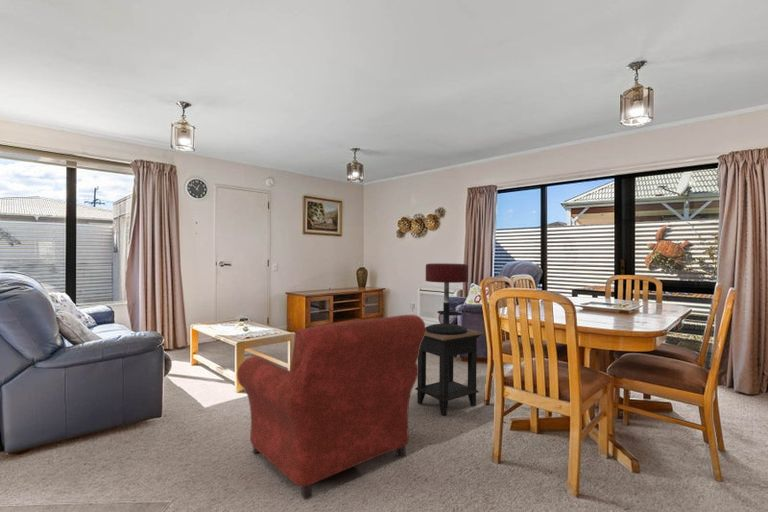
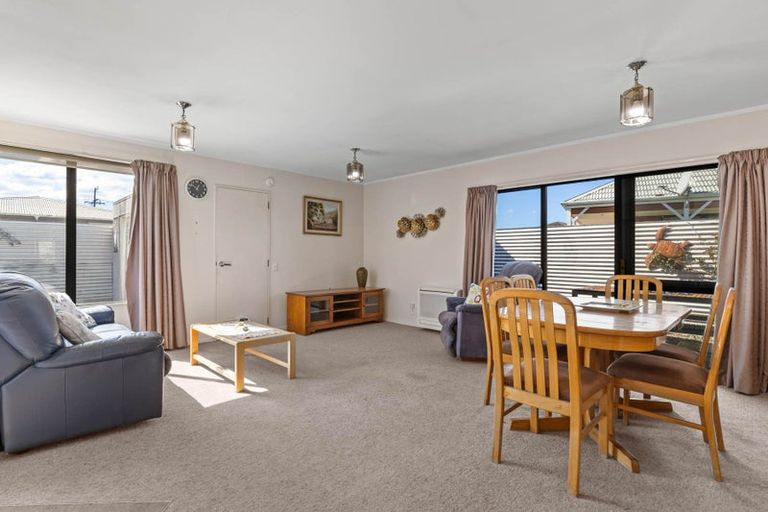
- side table [414,328,485,417]
- bar stool [425,262,469,335]
- armchair [236,314,427,501]
